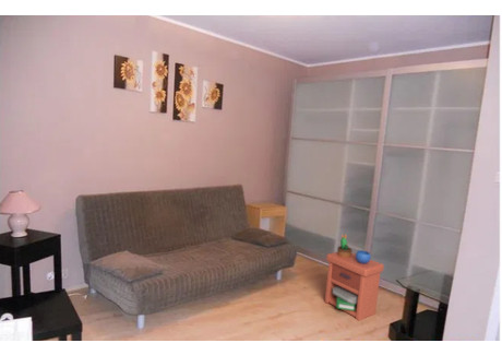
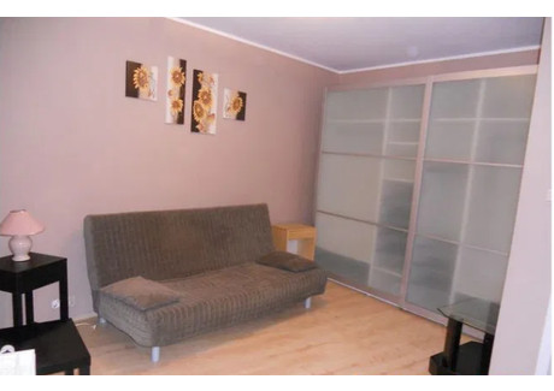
- nightstand [324,234,385,321]
